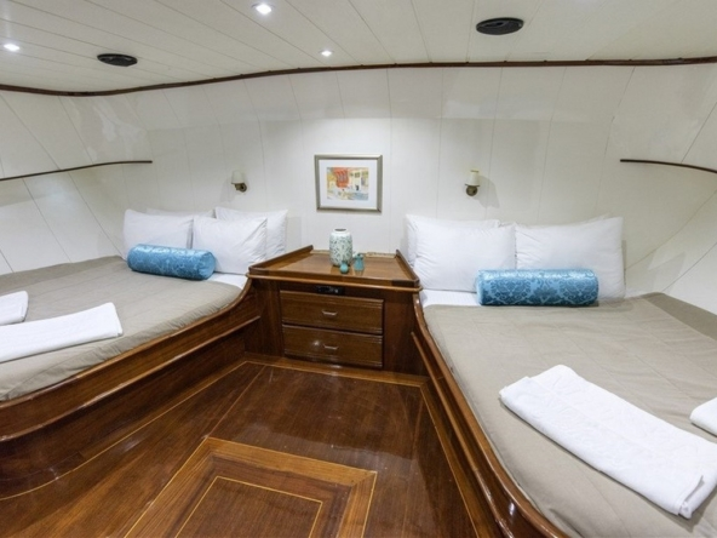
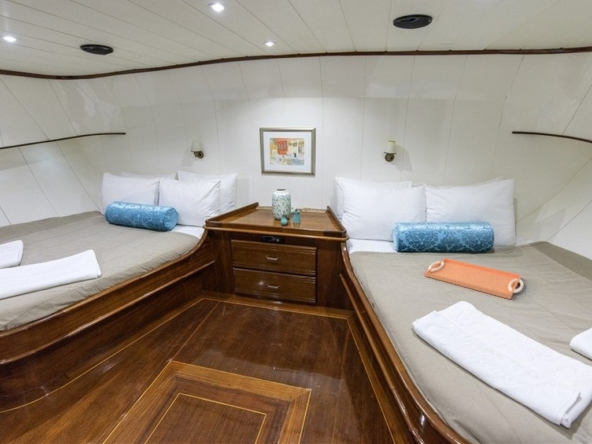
+ serving tray [424,257,525,300]
